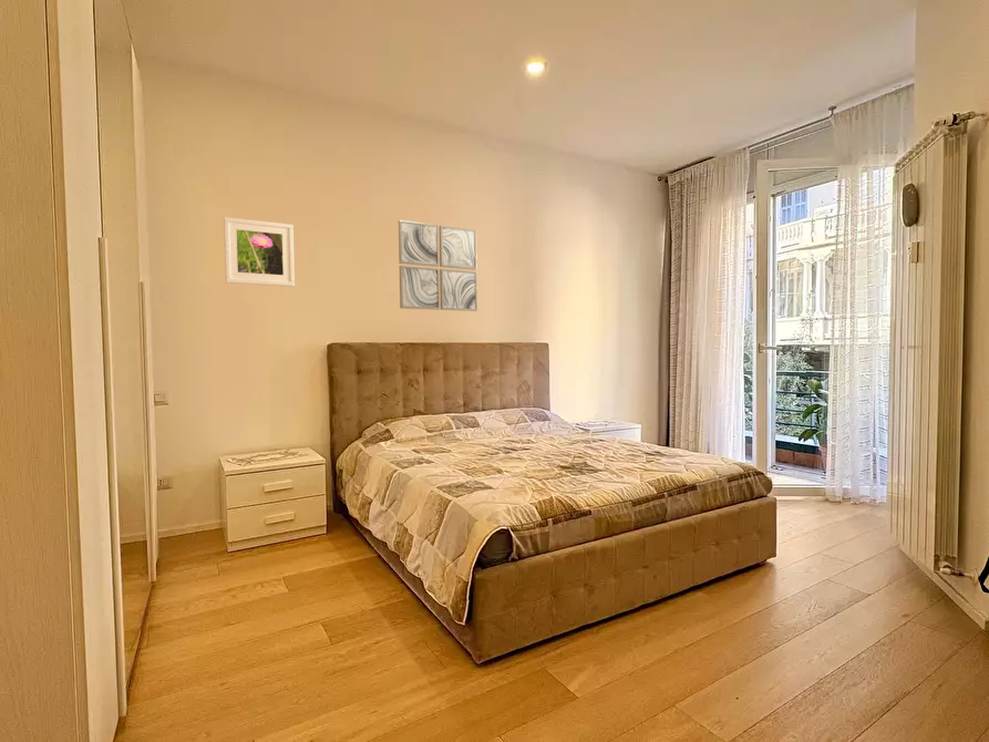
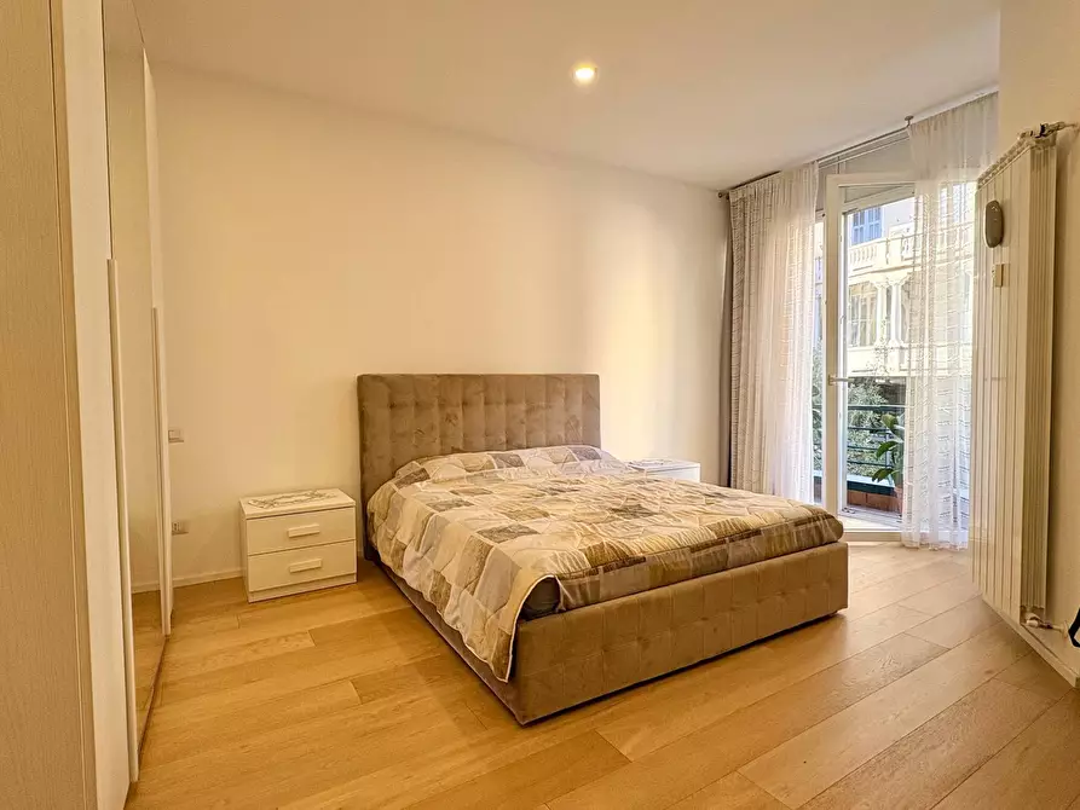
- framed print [223,216,296,288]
- wall art [398,219,478,312]
